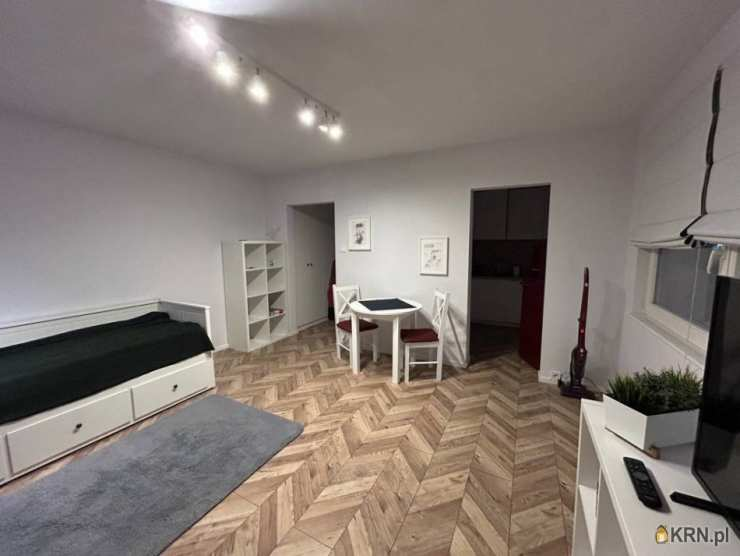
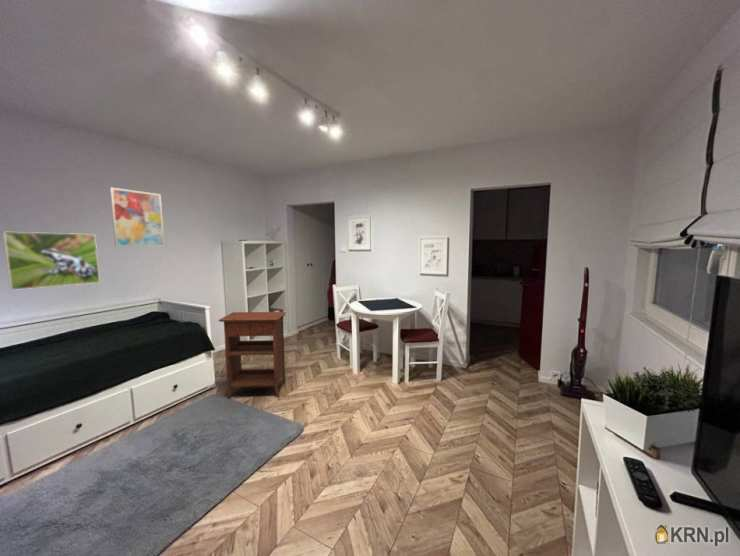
+ wall art [109,187,165,248]
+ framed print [2,231,101,291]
+ nightstand [217,311,287,399]
